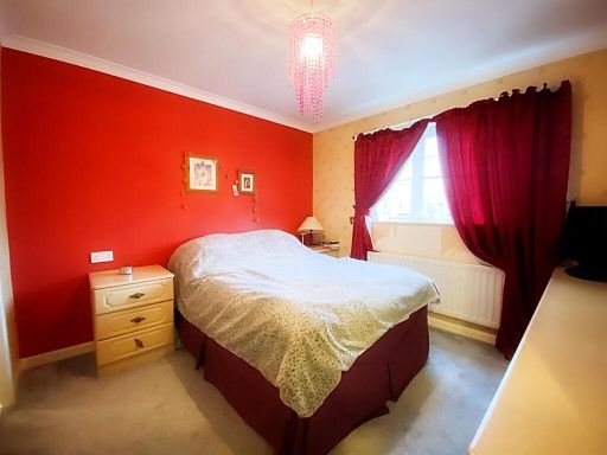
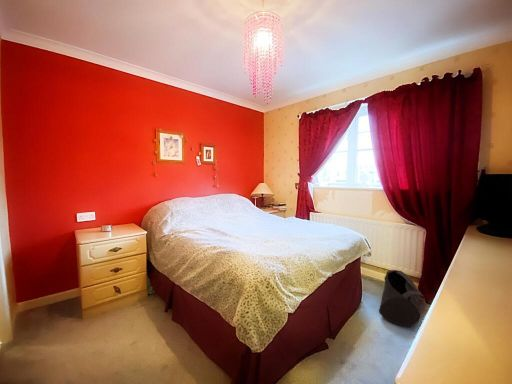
+ bag [378,269,425,328]
